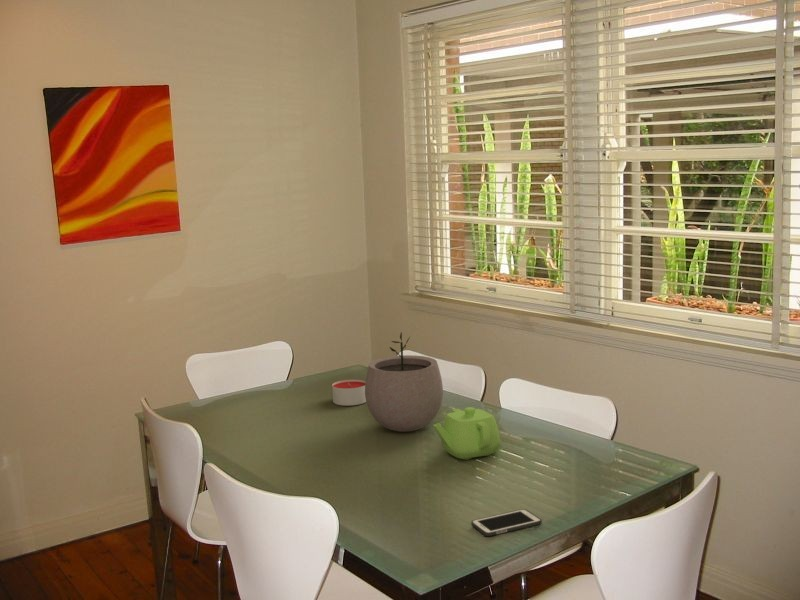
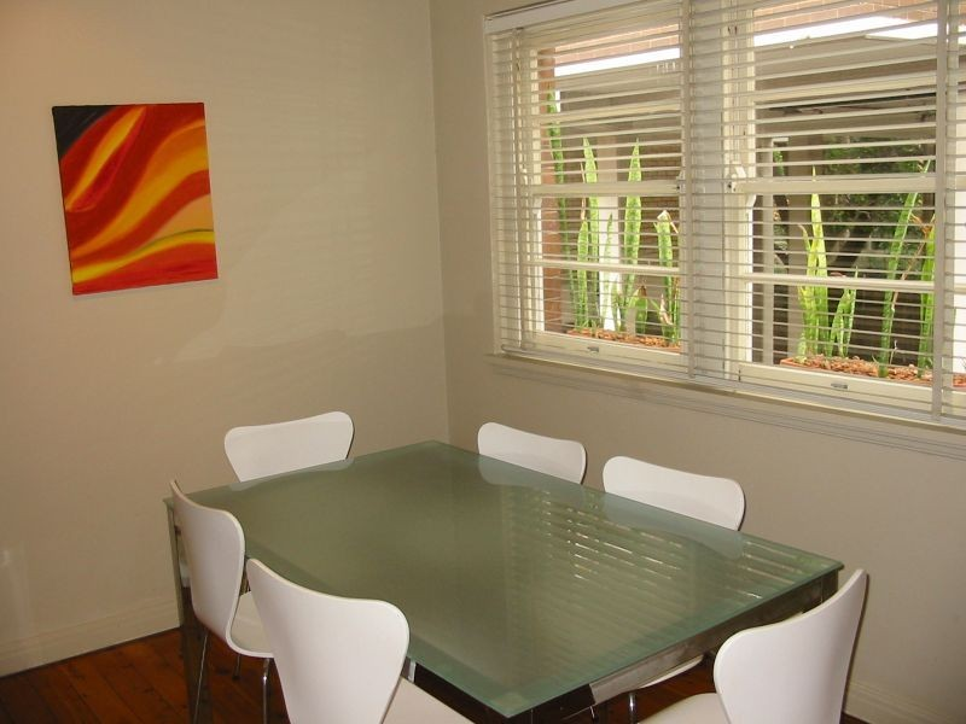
- teapot [432,406,501,461]
- cell phone [470,508,543,537]
- candle [331,379,366,407]
- plant pot [365,332,444,433]
